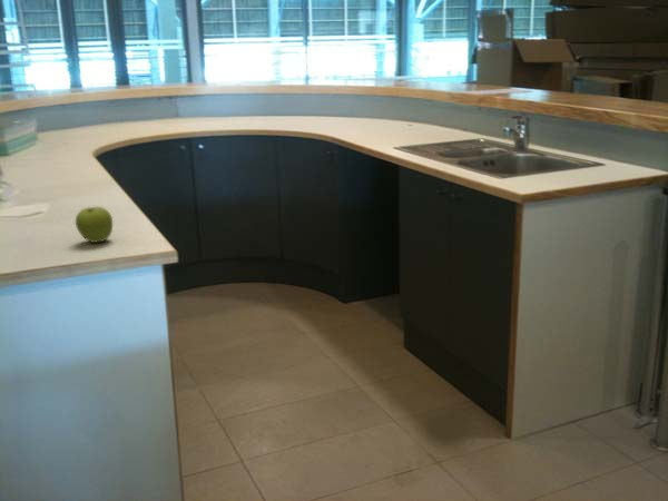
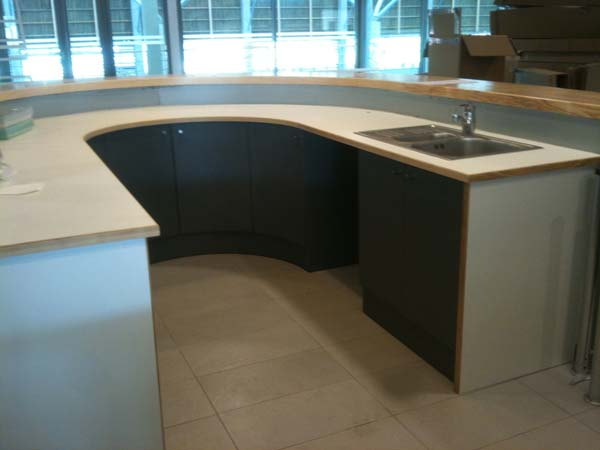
- fruit [75,206,114,244]
